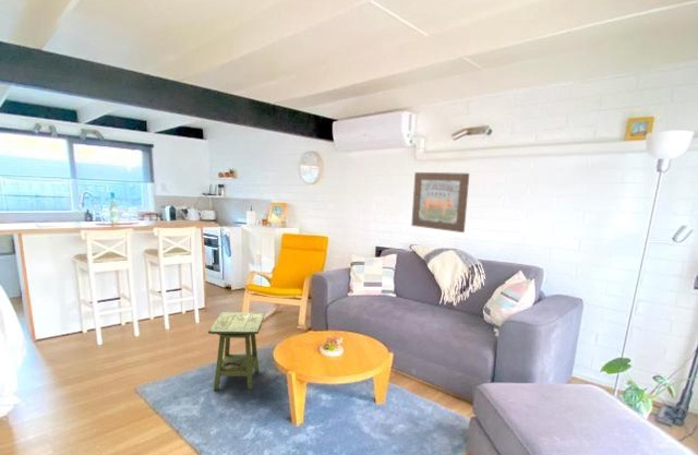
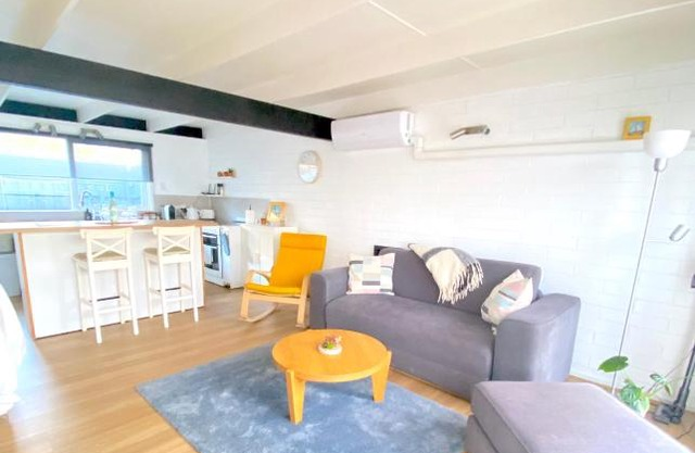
- side table [207,311,266,392]
- wall art [410,171,470,234]
